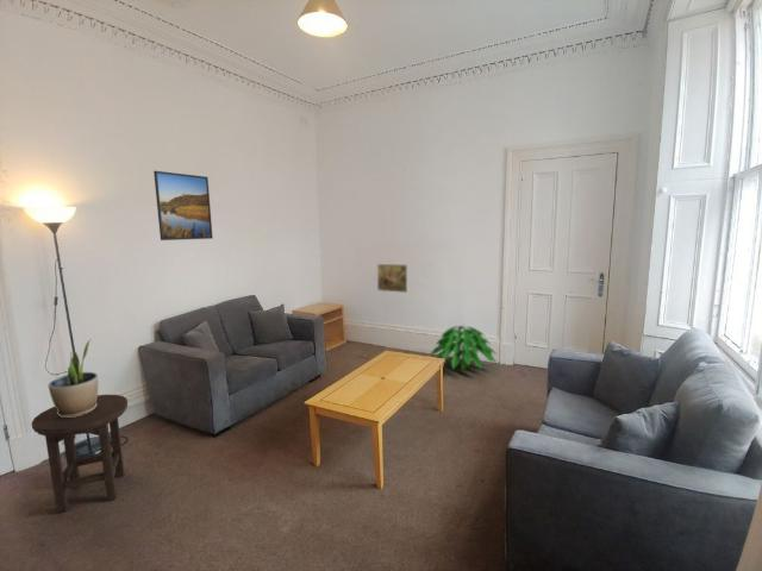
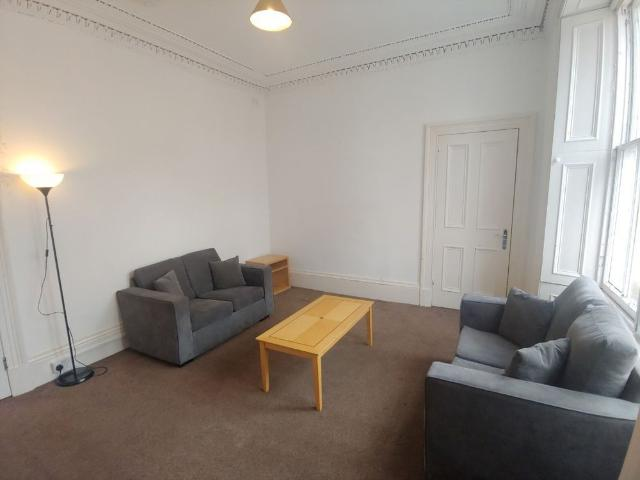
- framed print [376,263,410,294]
- stool [31,394,129,514]
- potted plant [46,339,99,418]
- indoor plant [429,325,498,371]
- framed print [152,170,214,241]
